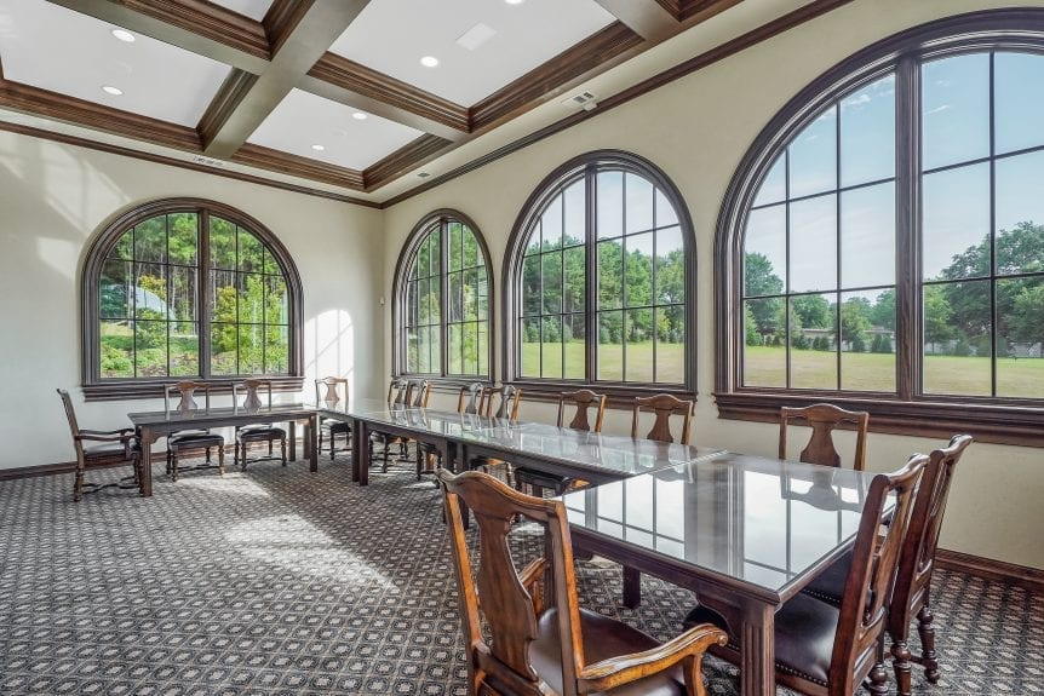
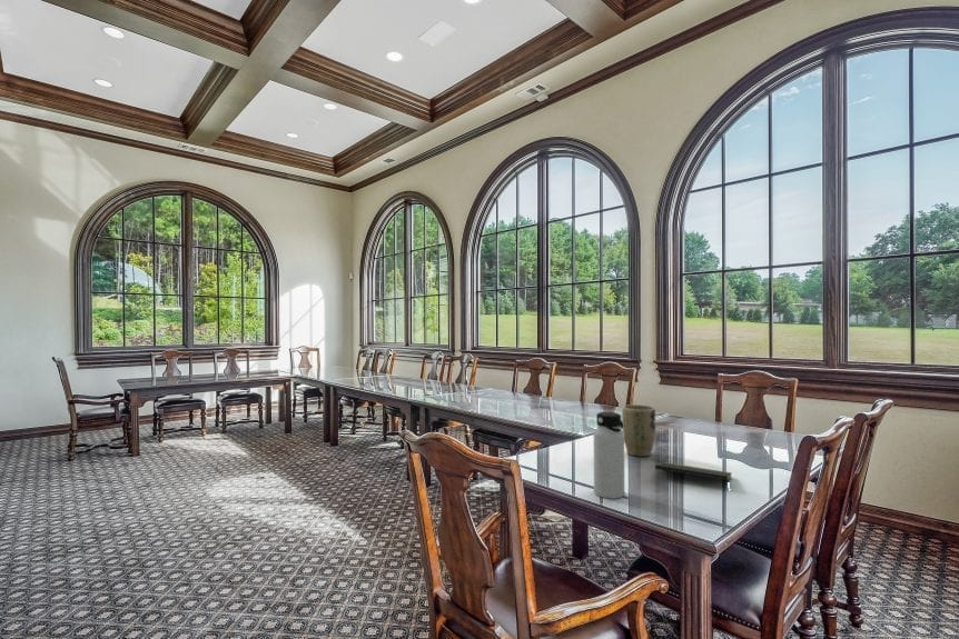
+ water bottle [593,411,625,500]
+ notepad [654,461,733,481]
+ plant pot [621,403,656,458]
